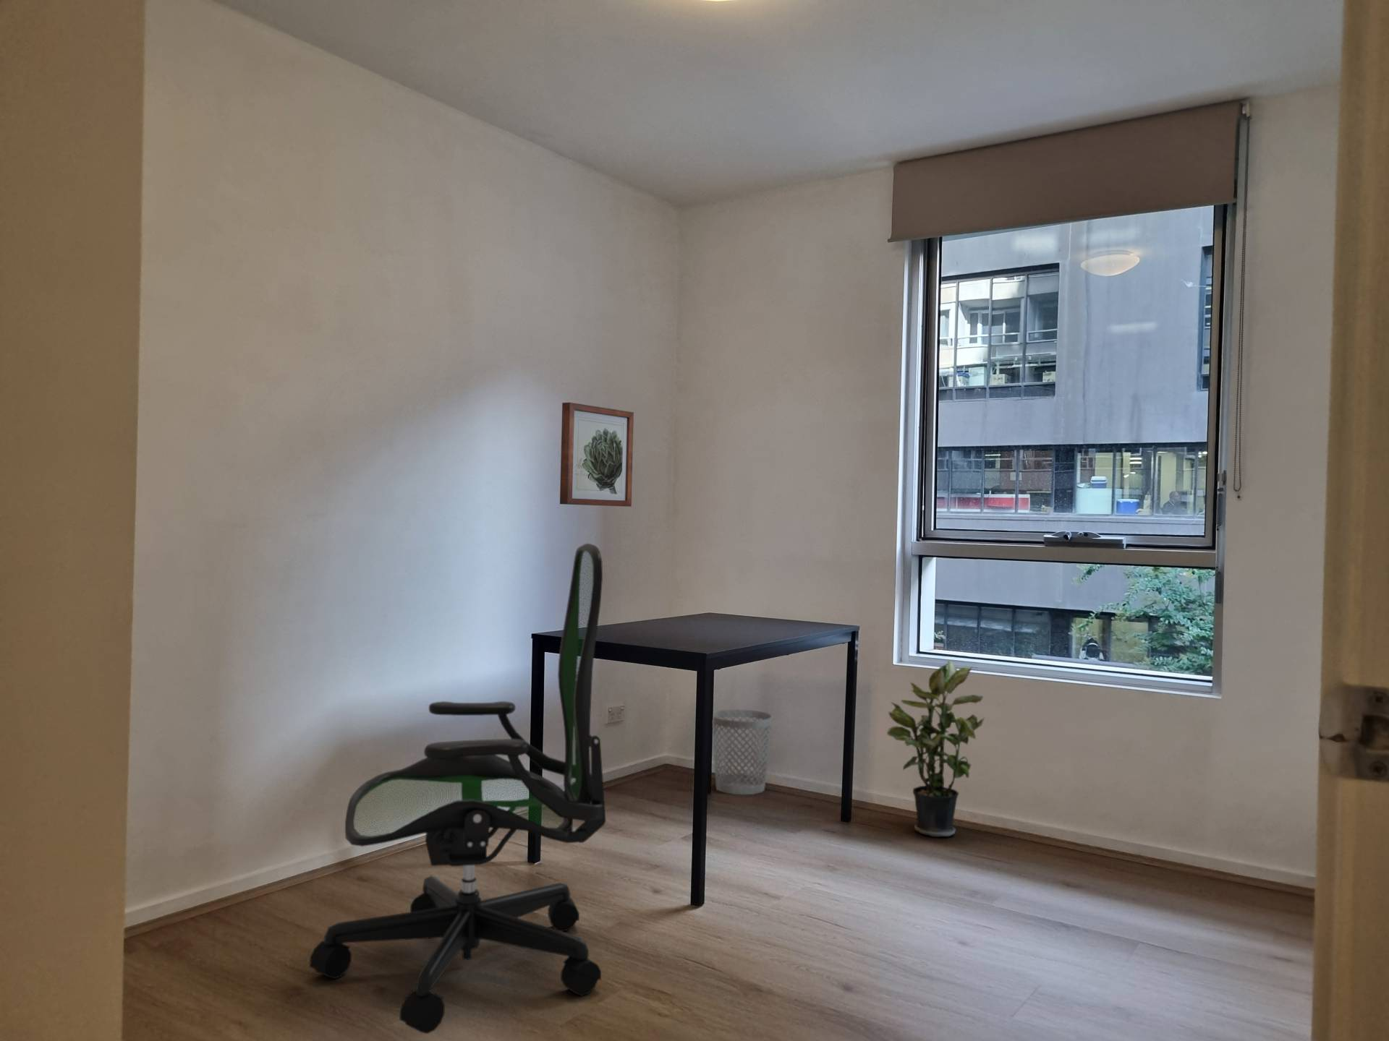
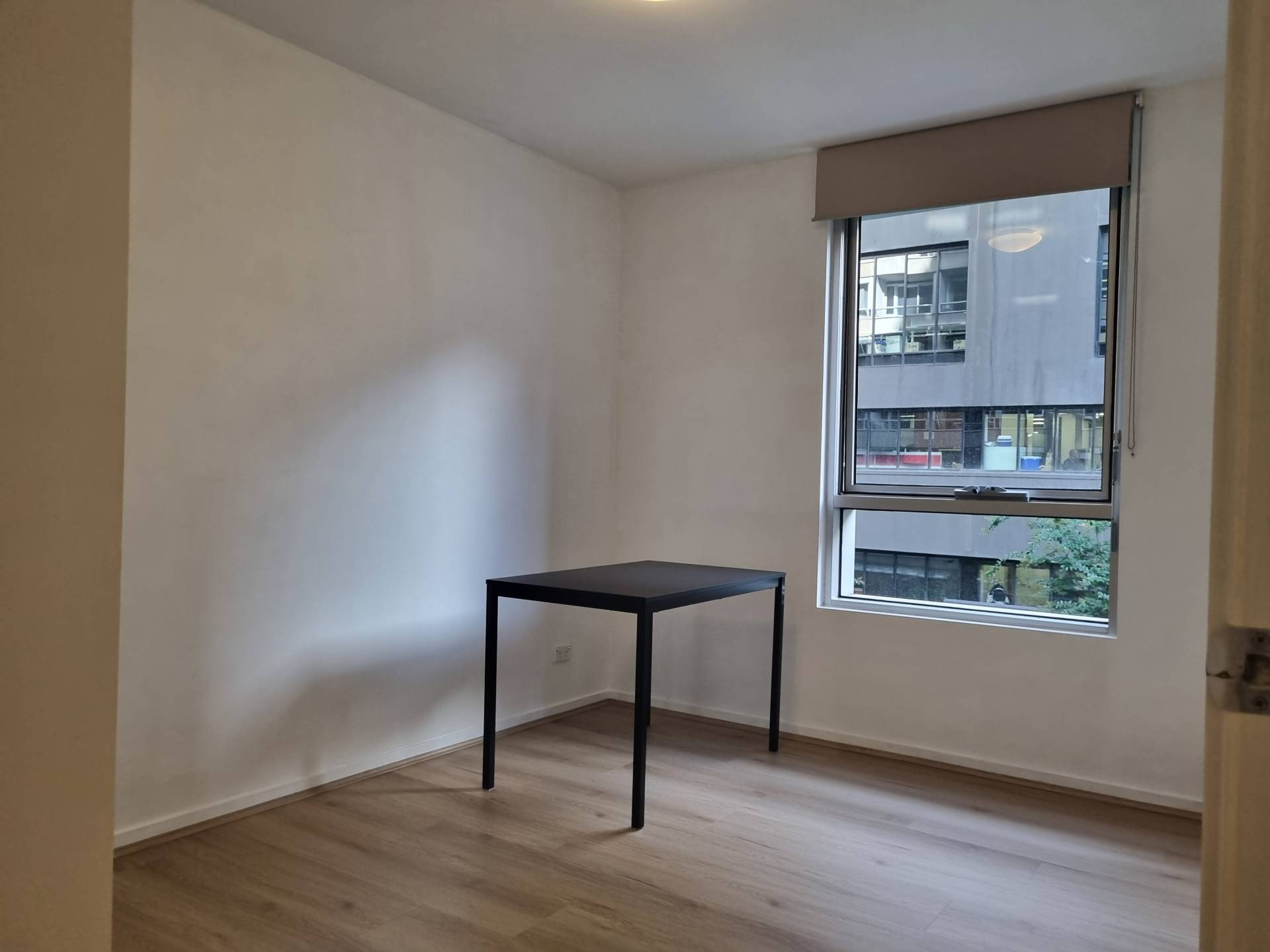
- wastebasket [713,709,773,795]
- potted plant [886,659,985,838]
- wall art [559,402,634,507]
- office chair [308,542,606,1034]
